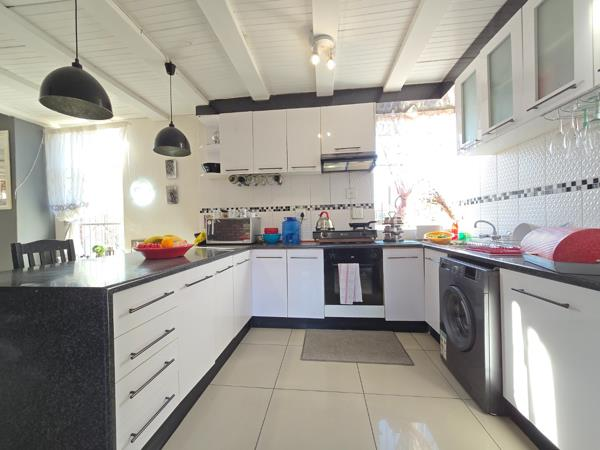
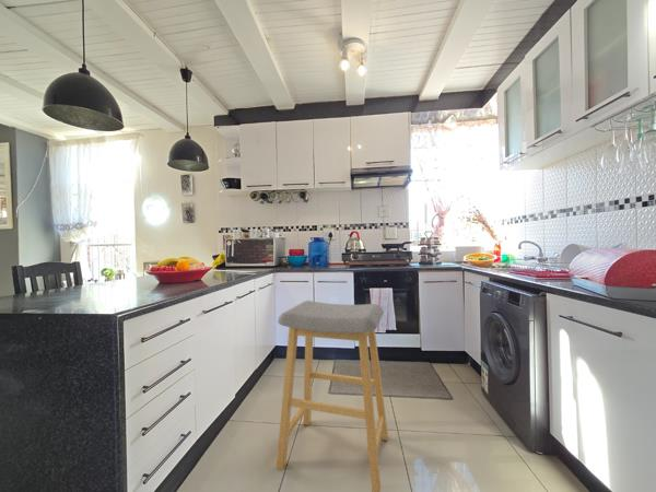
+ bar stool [276,300,389,492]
